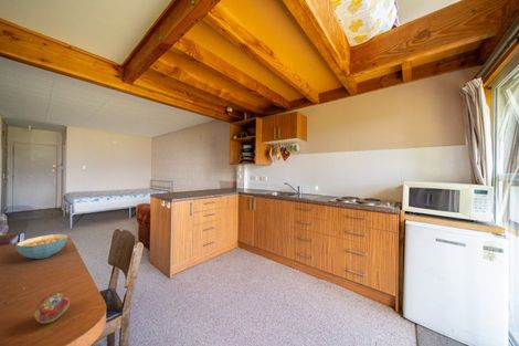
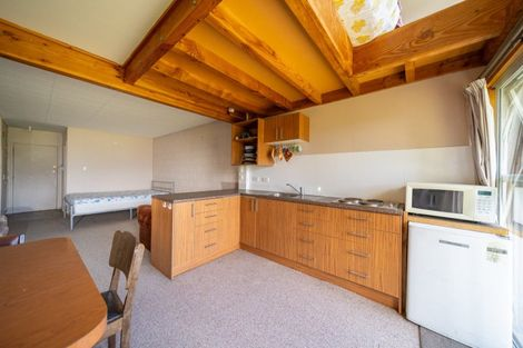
- cereal bowl [15,233,68,260]
- fruit [33,292,71,325]
